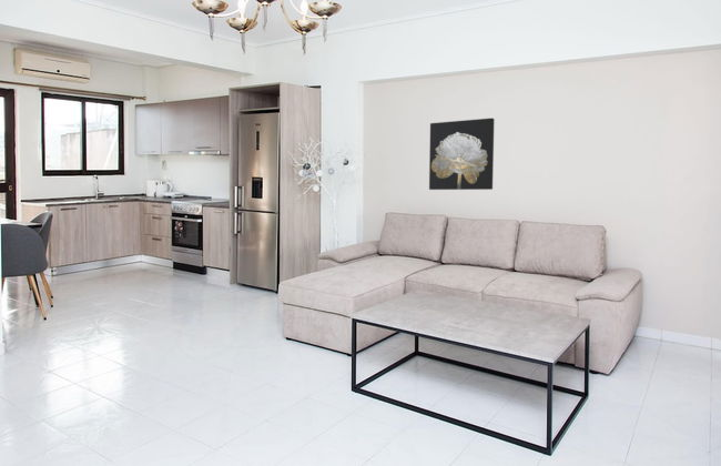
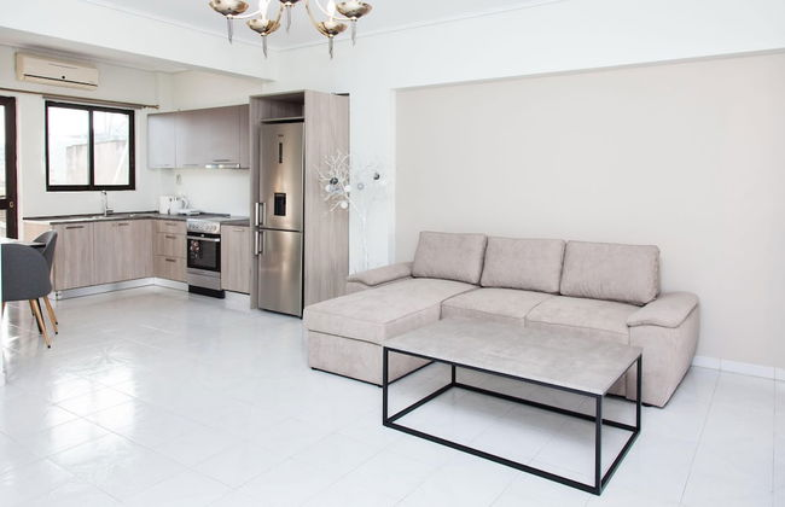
- wall art [428,116,496,191]
